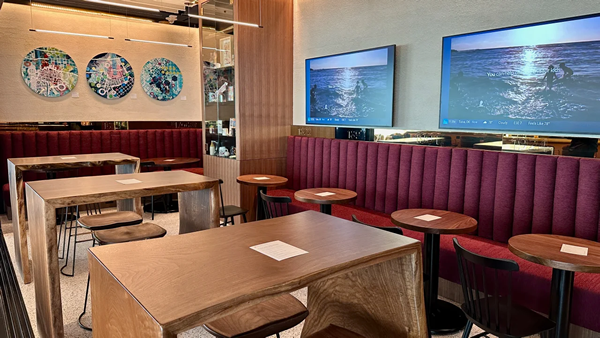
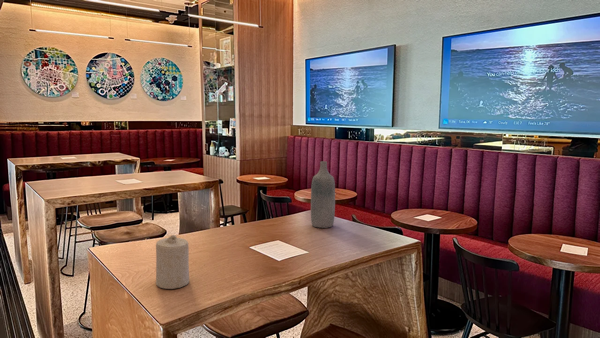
+ bottle [310,160,336,229]
+ candle [155,234,190,290]
